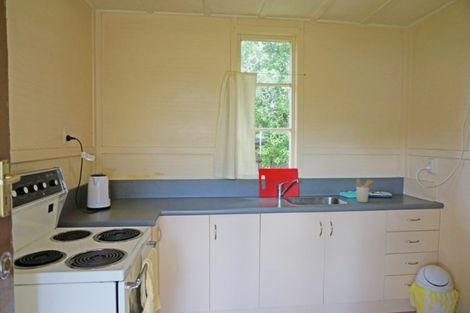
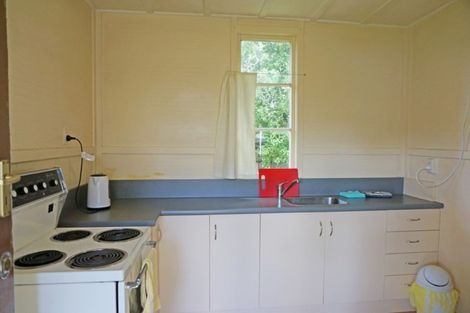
- utensil holder [355,178,374,203]
